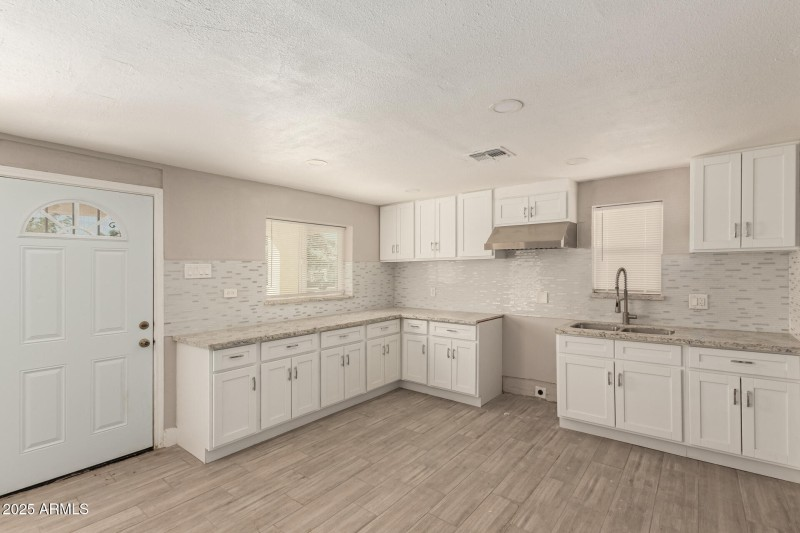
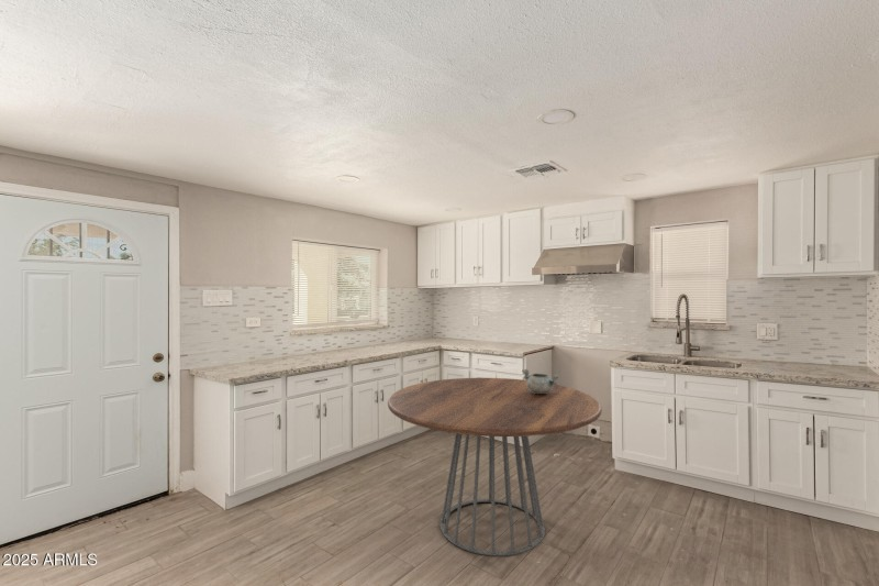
+ dining table [387,377,603,557]
+ decorative bowl [521,368,560,394]
